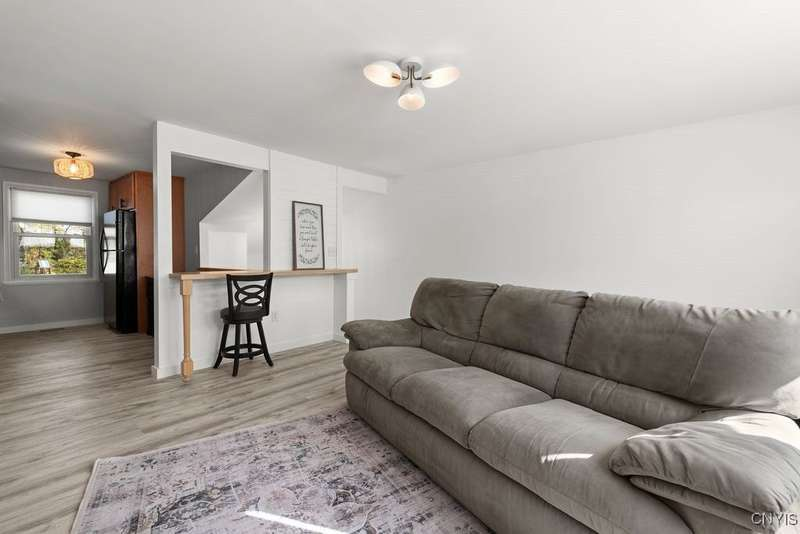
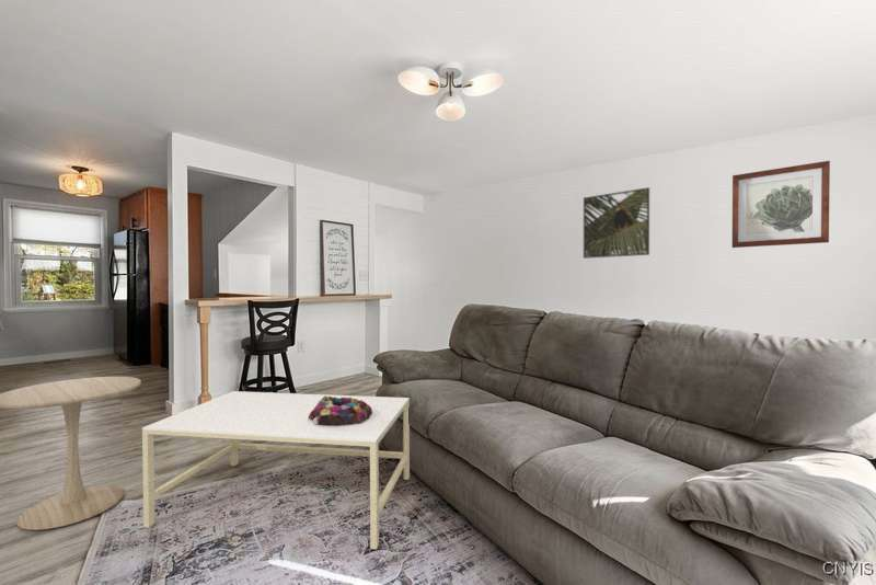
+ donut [308,395,372,425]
+ wall art [731,160,831,249]
+ coffee table [141,390,411,550]
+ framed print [583,186,650,260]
+ side table [0,376,142,531]
